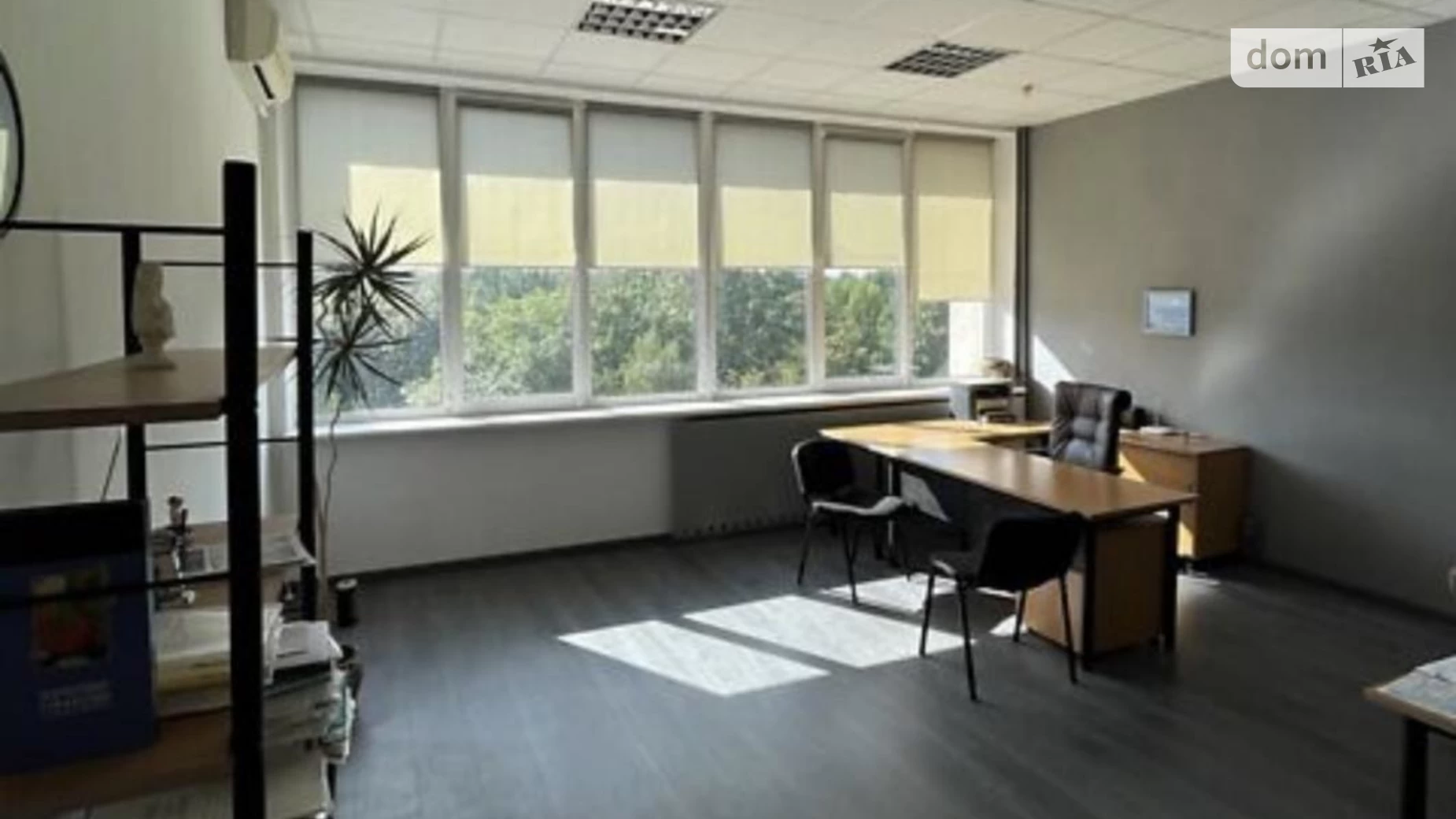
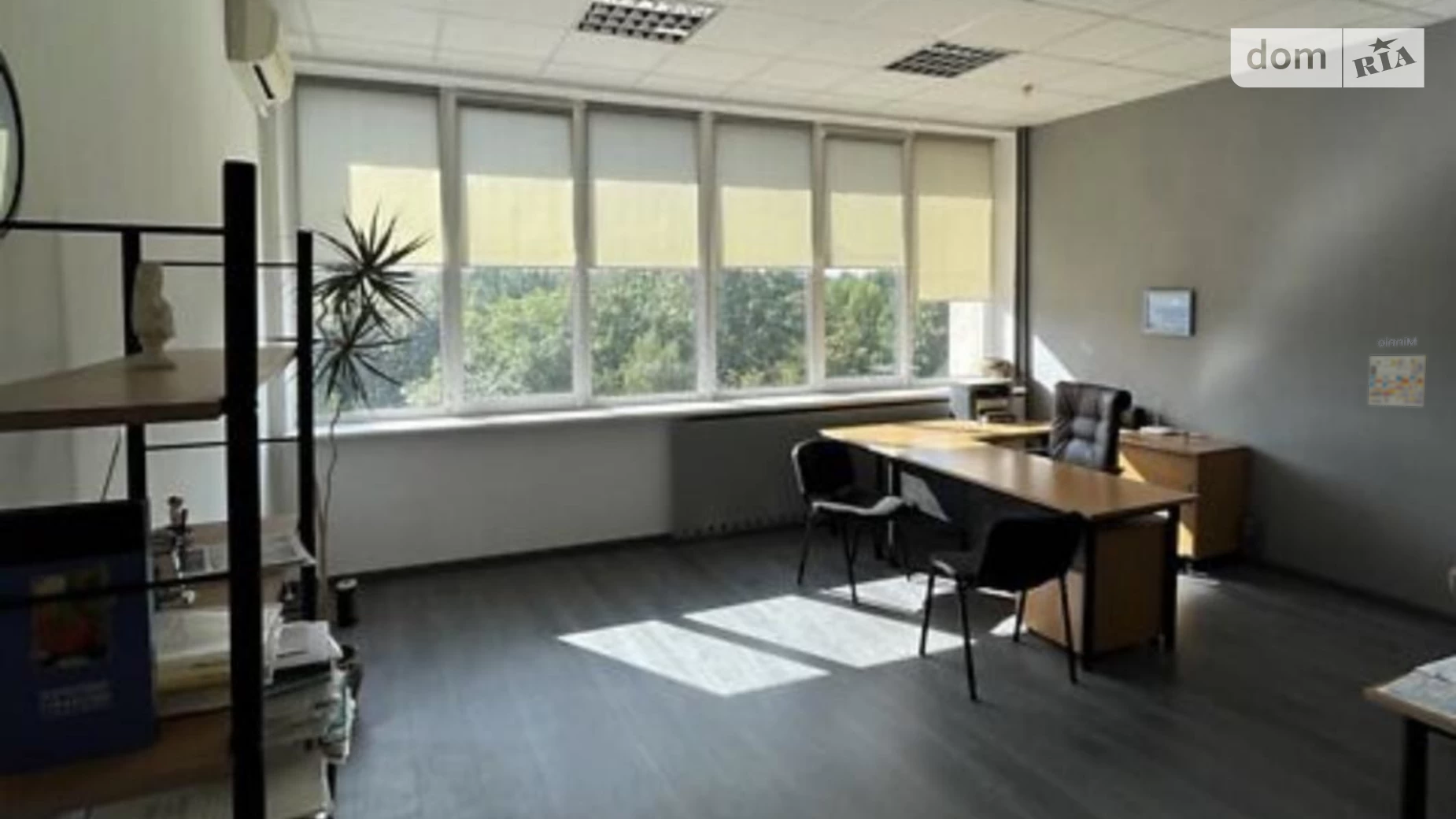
+ calendar [1368,336,1427,407]
